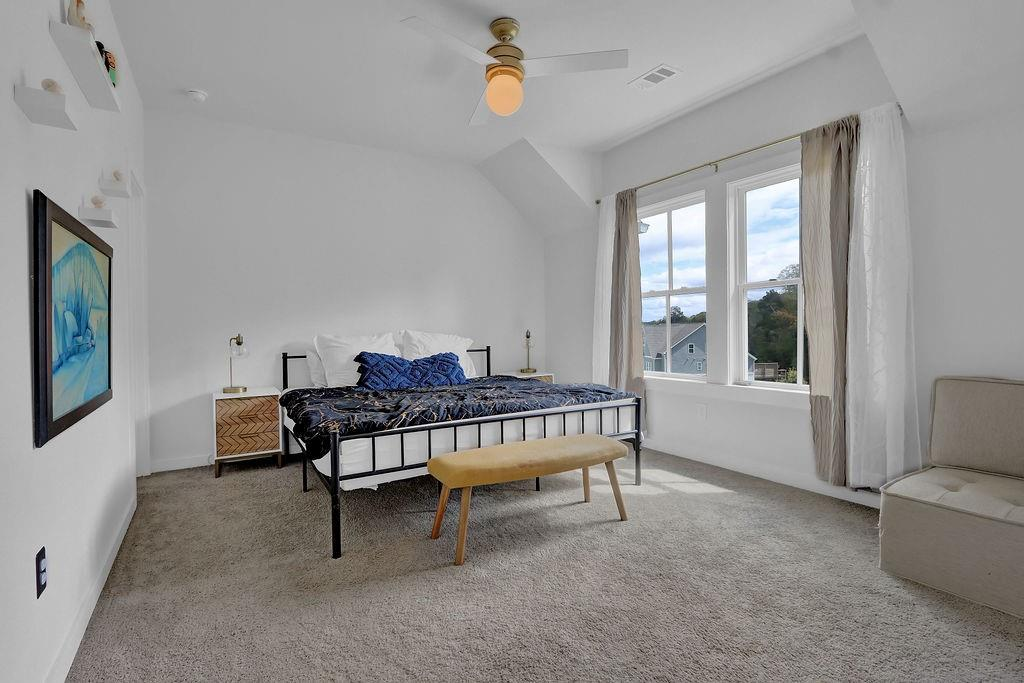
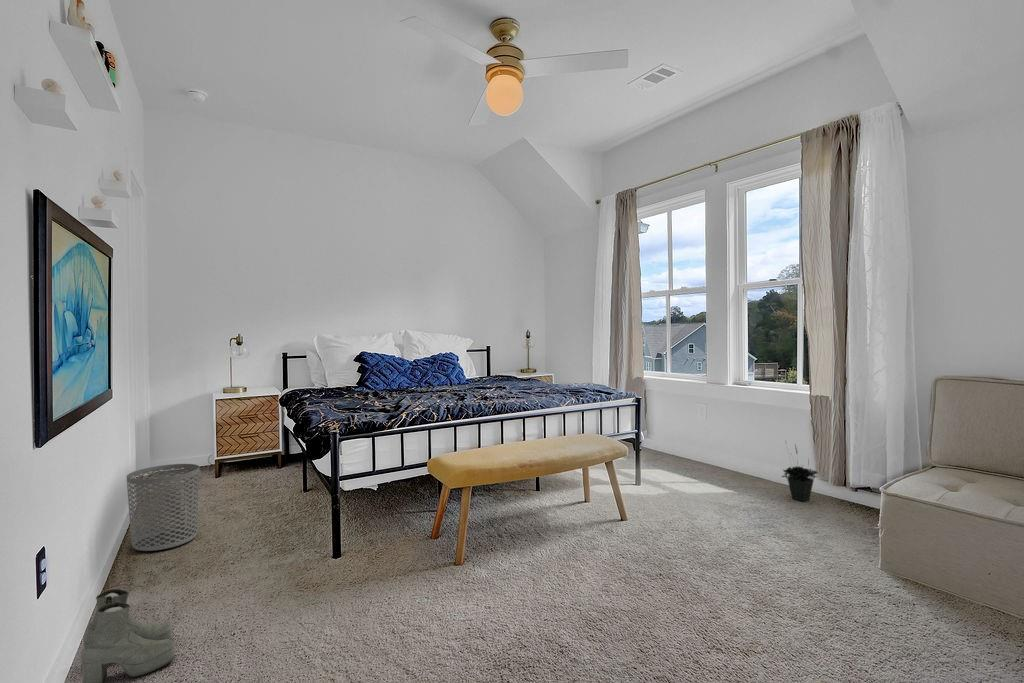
+ potted plant [781,439,819,502]
+ waste bin [126,463,200,552]
+ boots [80,588,176,683]
